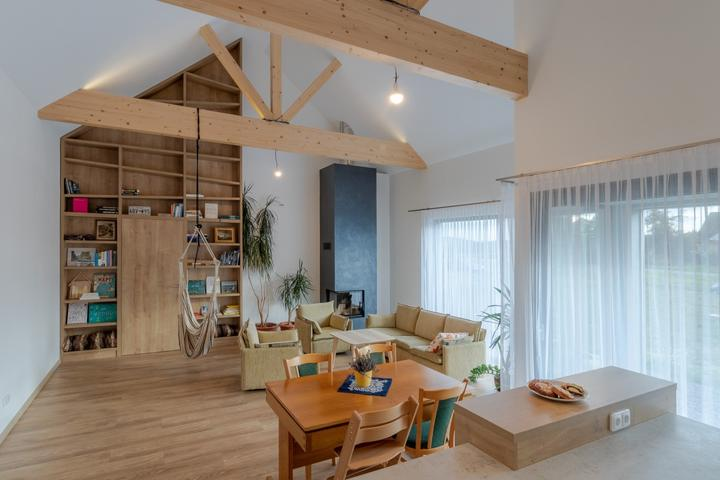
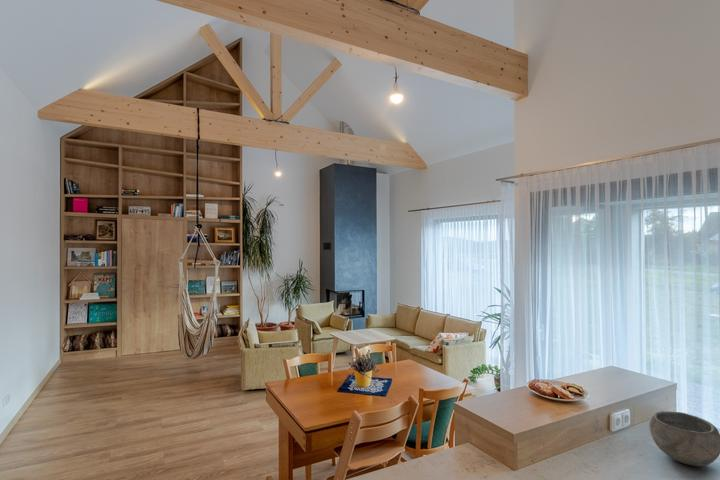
+ bowl [648,411,720,467]
